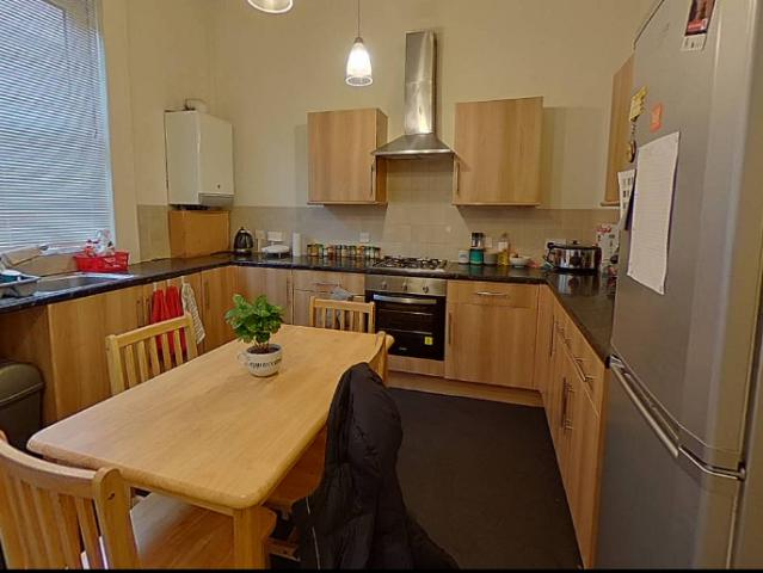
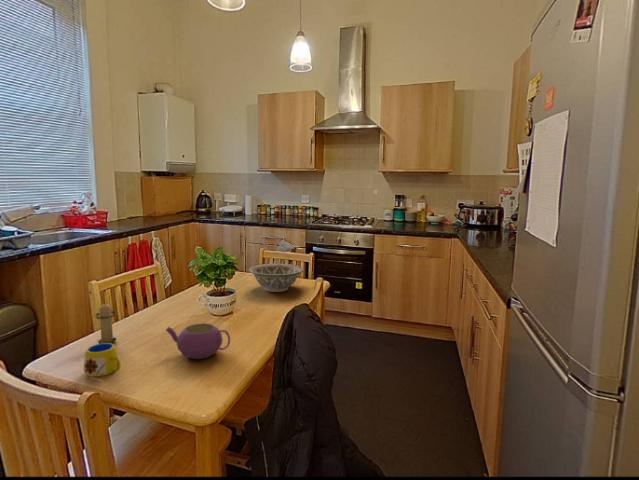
+ teapot [165,323,231,360]
+ decorative bowl [248,263,305,293]
+ mug [83,343,121,382]
+ candle [95,303,117,344]
